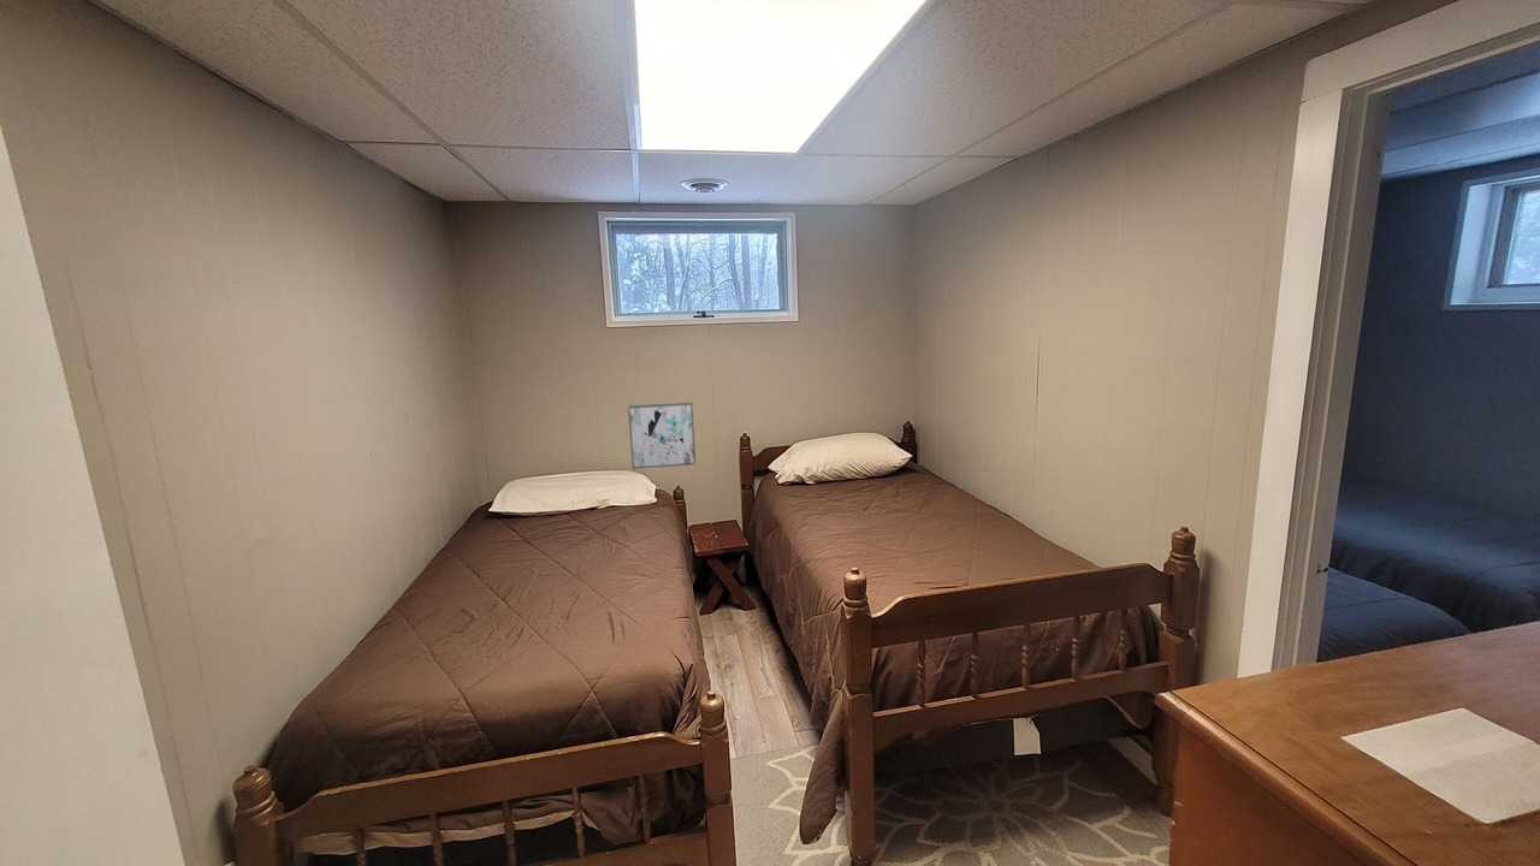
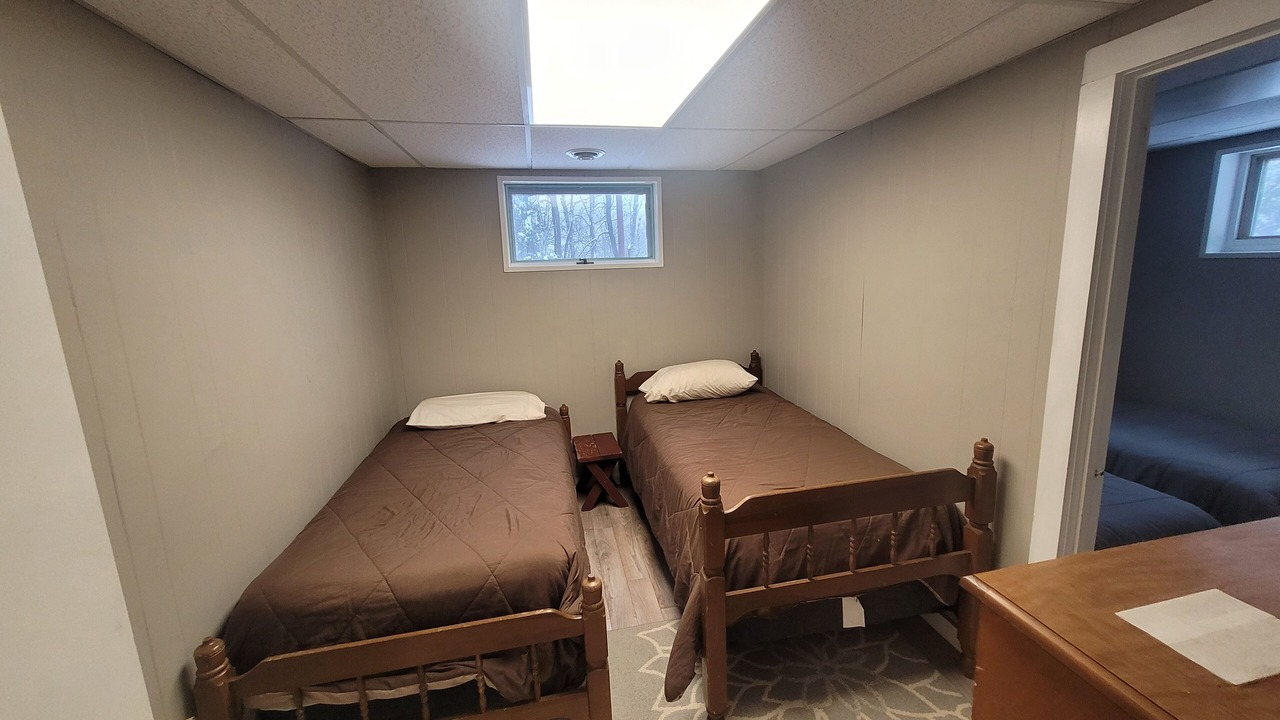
- wall art [627,402,697,470]
